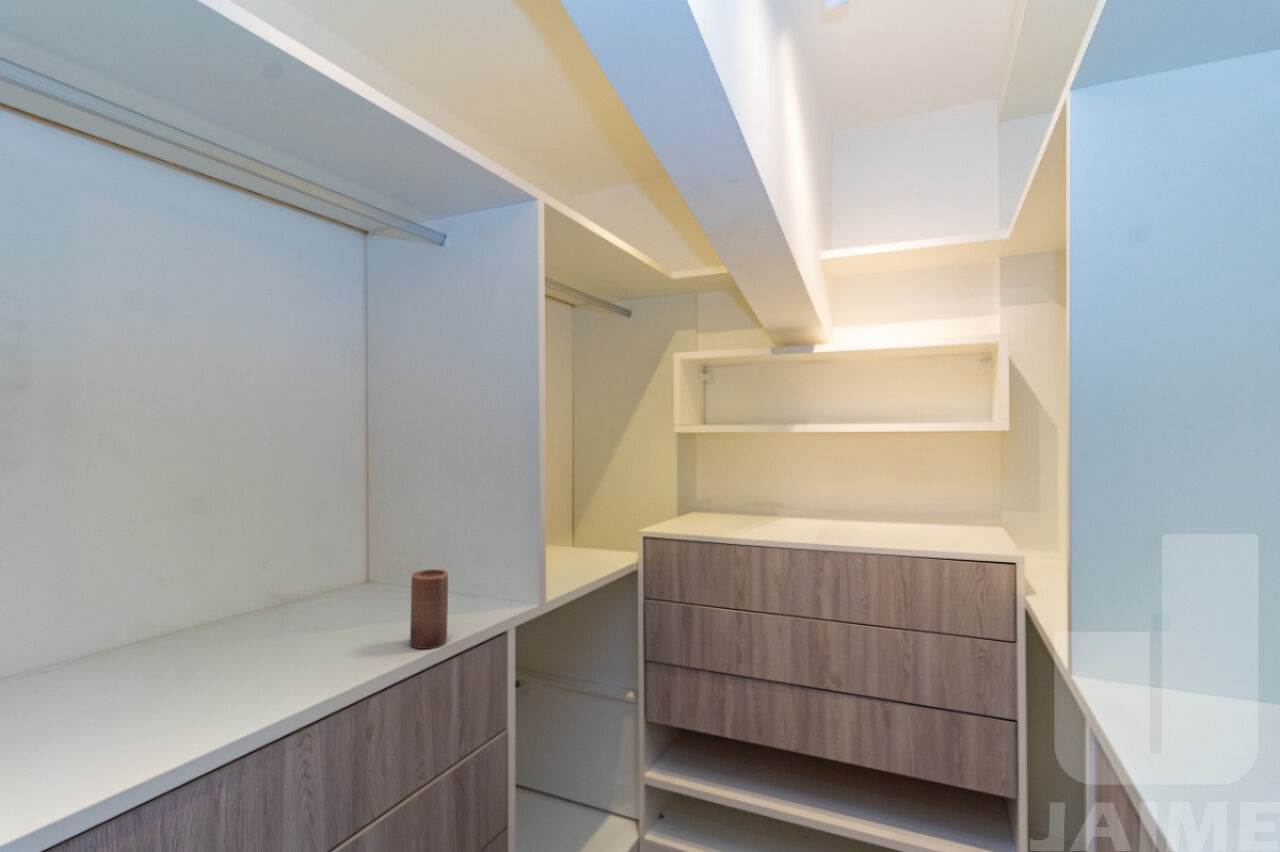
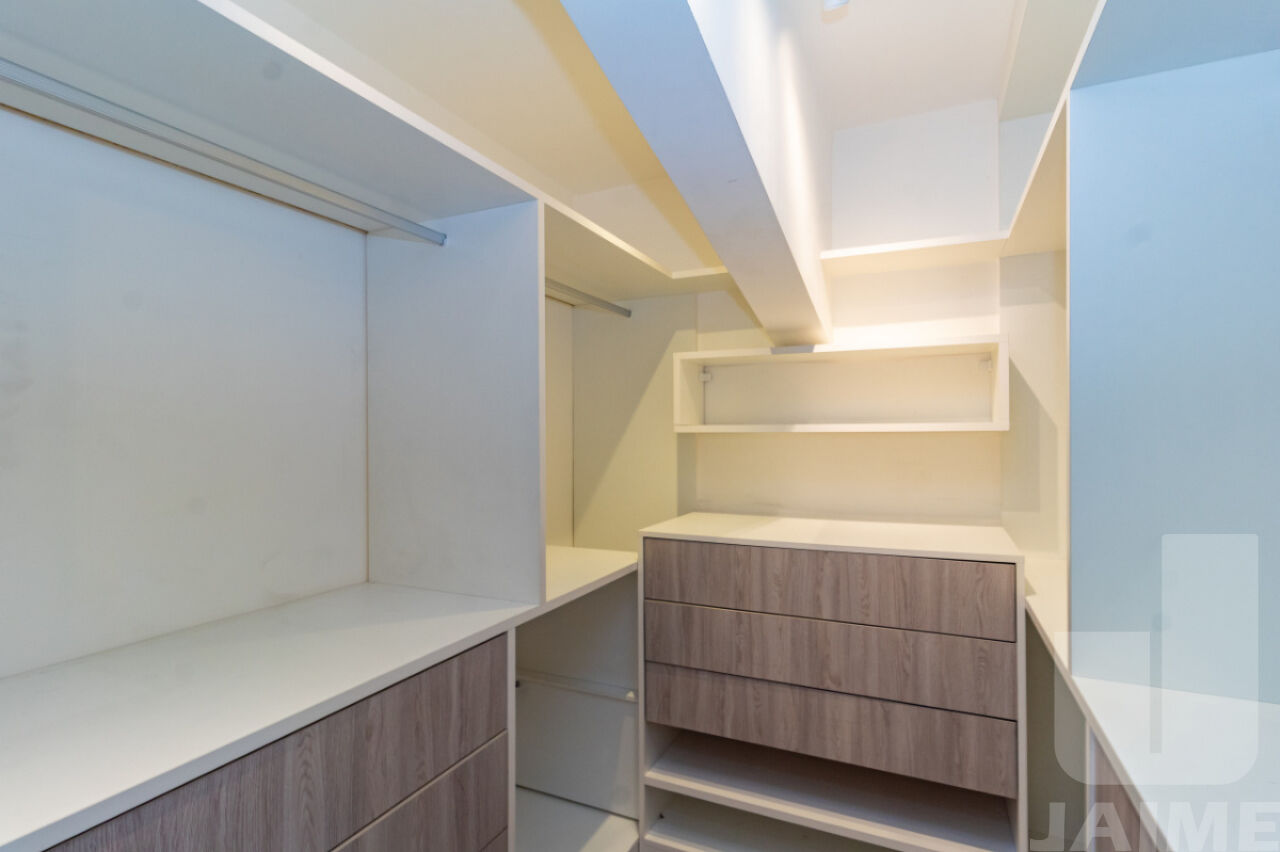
- candle [409,568,449,650]
